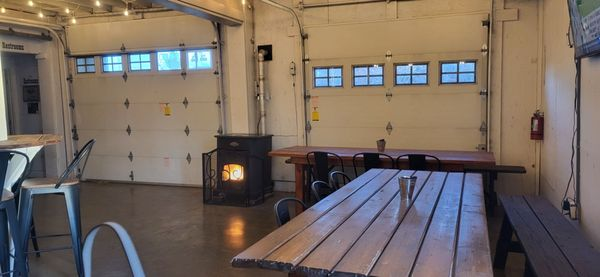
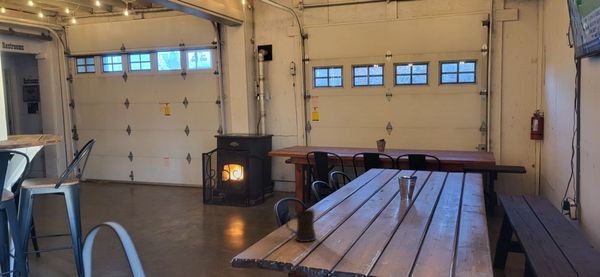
+ beer mug [284,209,317,243]
